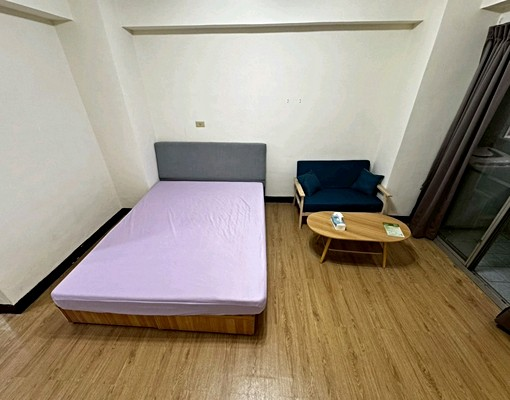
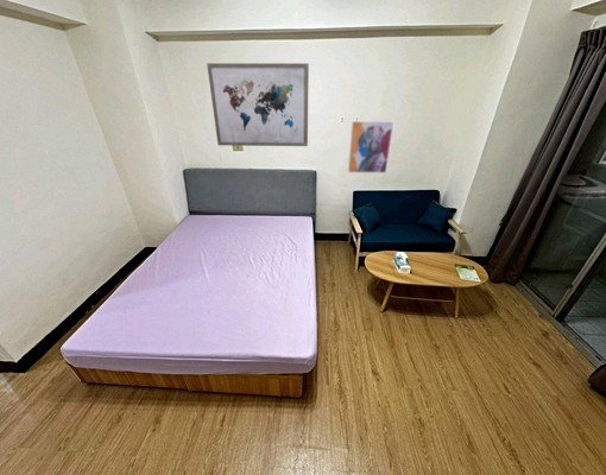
+ wall art [346,120,396,175]
+ wall art [206,62,310,147]
